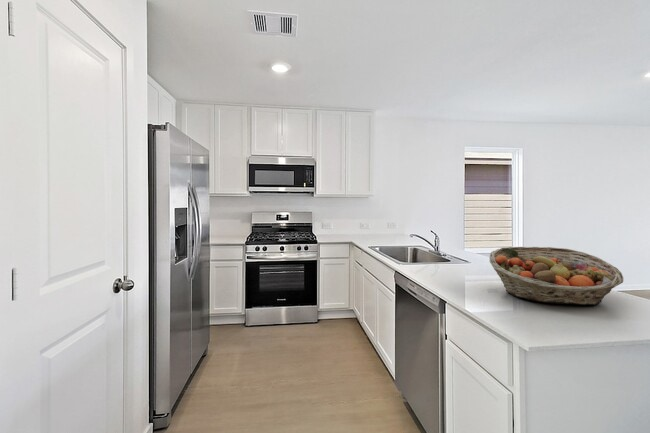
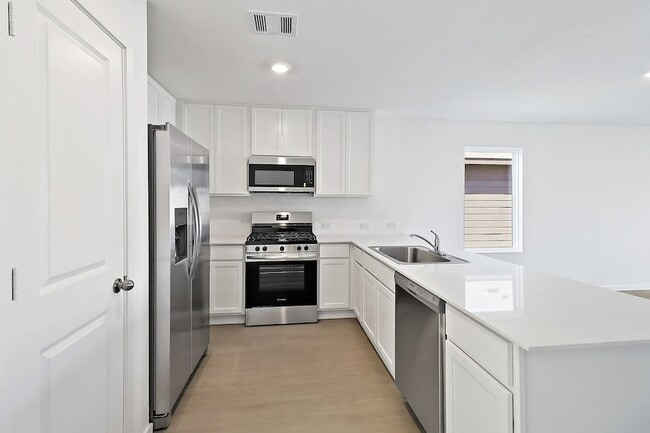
- fruit basket [489,246,624,306]
